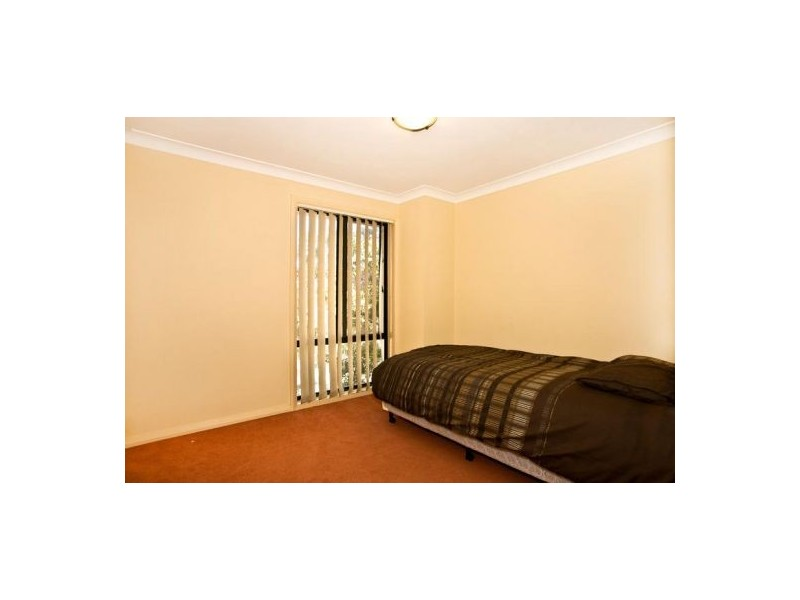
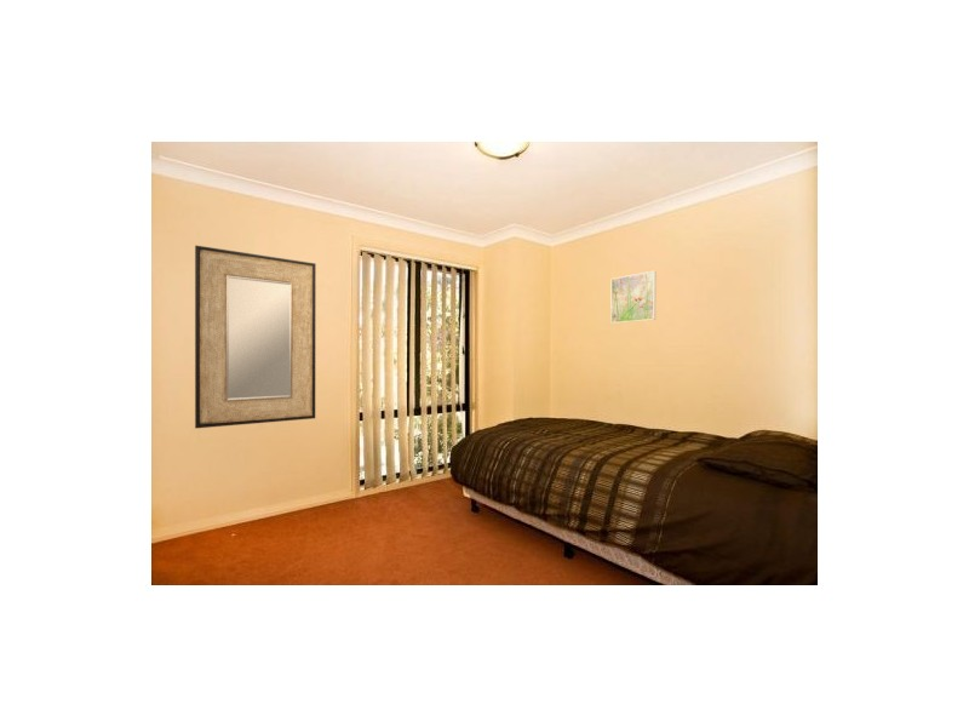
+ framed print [609,270,656,325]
+ home mirror [194,245,317,429]
